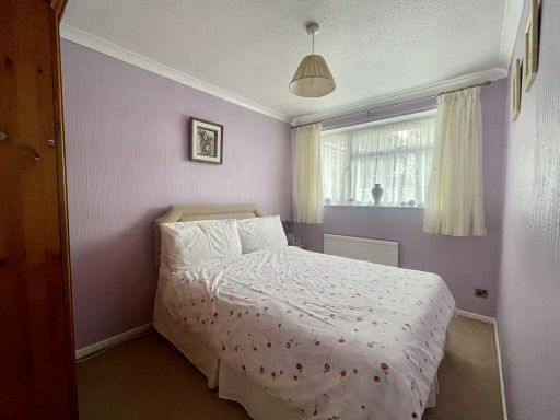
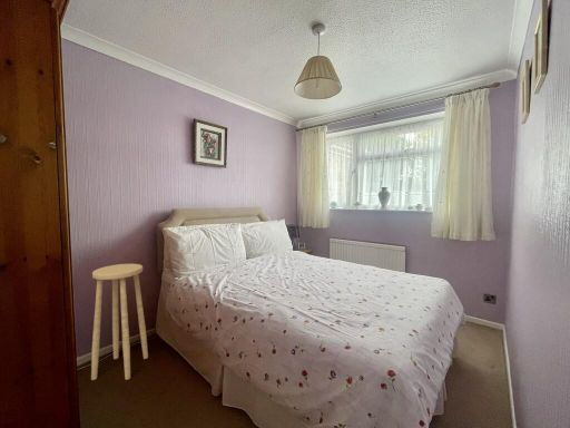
+ stool [90,263,149,381]
